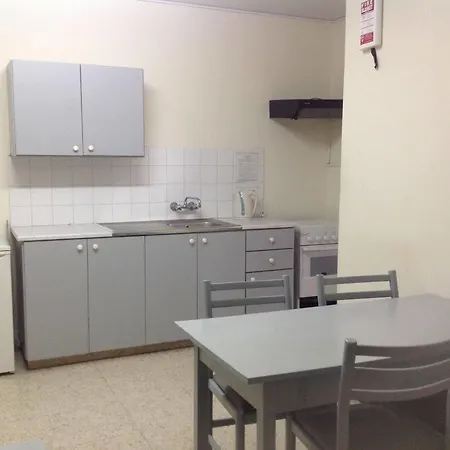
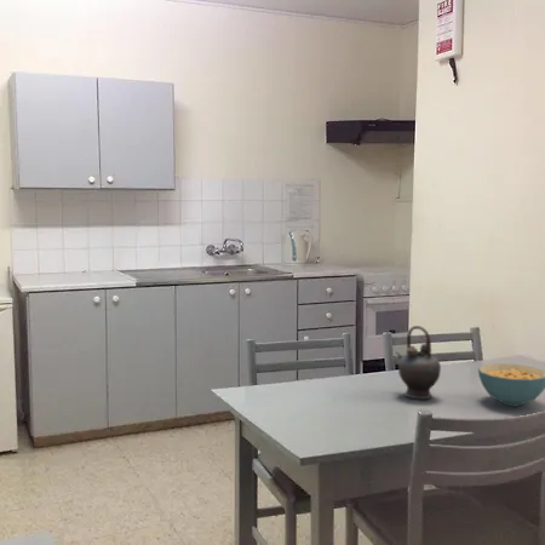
+ cereal bowl [477,362,545,407]
+ teapot [395,325,442,400]
